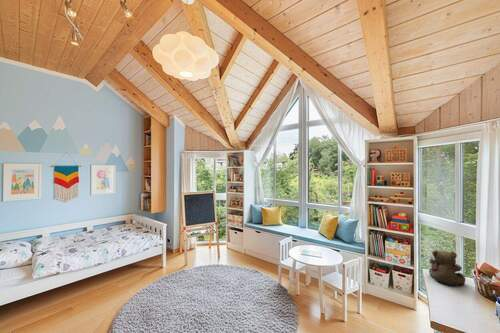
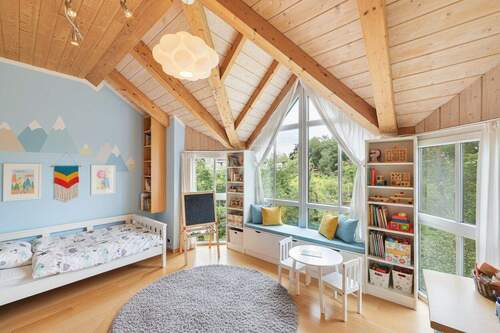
- teddy bear [428,249,466,287]
